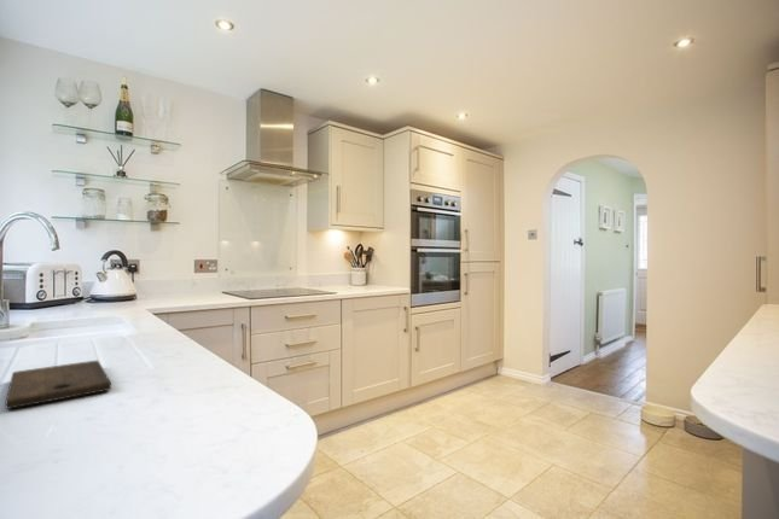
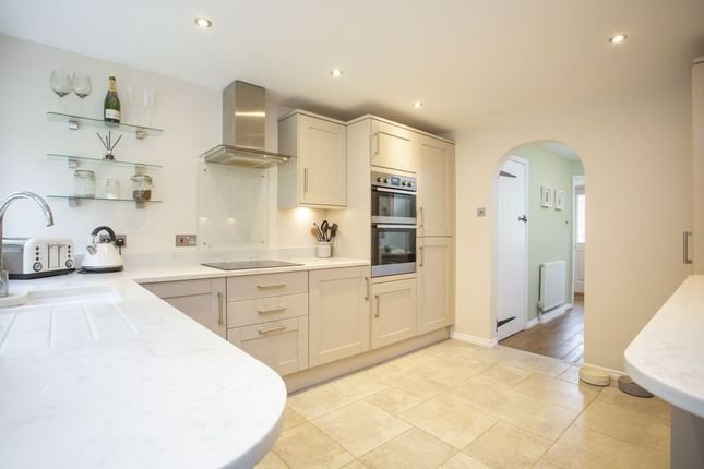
- cutting board [5,360,112,410]
